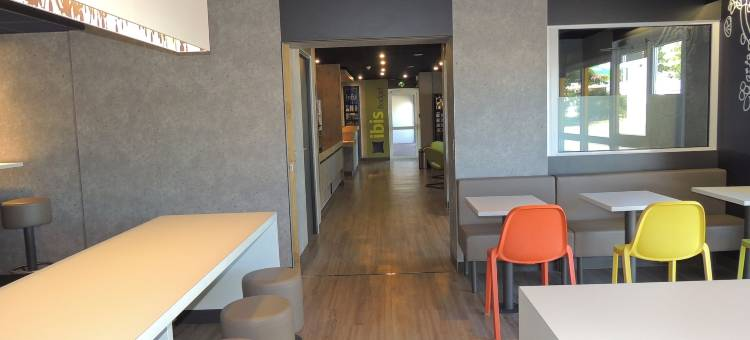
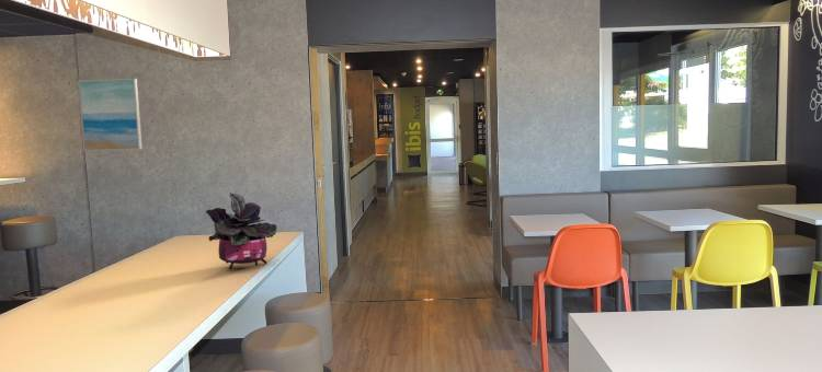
+ wall art [77,78,144,152]
+ potted plant [205,191,278,270]
